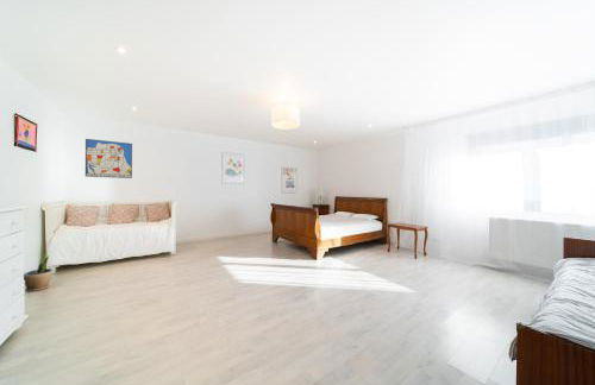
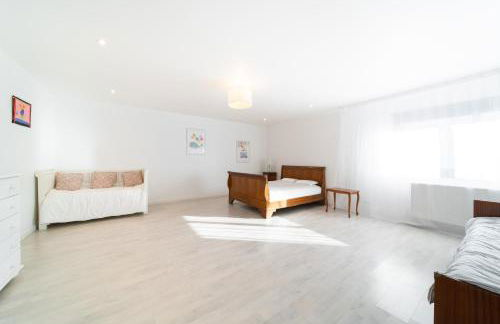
- wall art [84,138,133,179]
- potted plant [23,251,54,292]
